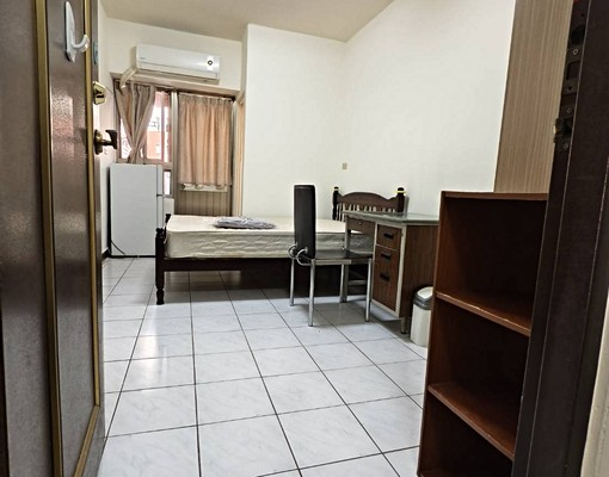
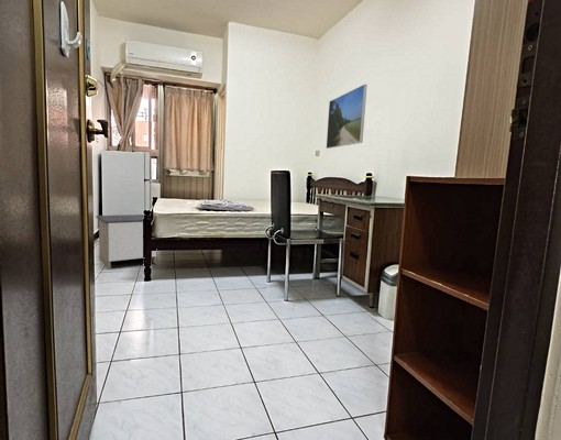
+ nightstand [95,213,157,270]
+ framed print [326,82,369,150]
